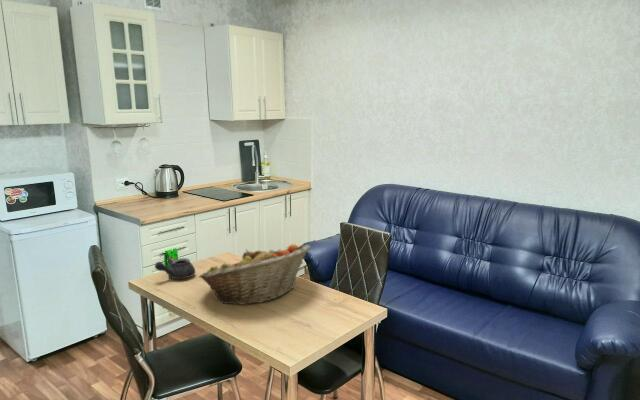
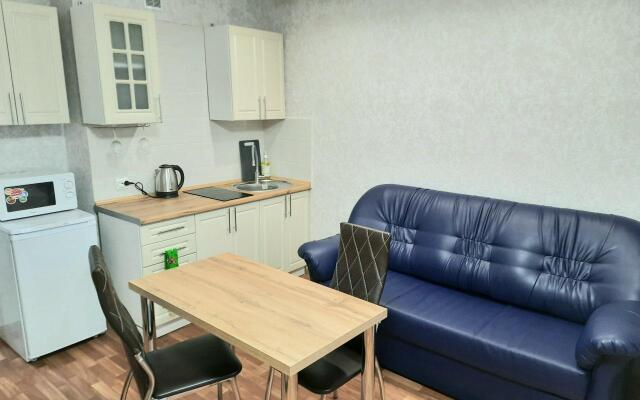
- teapot [154,257,196,280]
- fruit basket [198,243,311,306]
